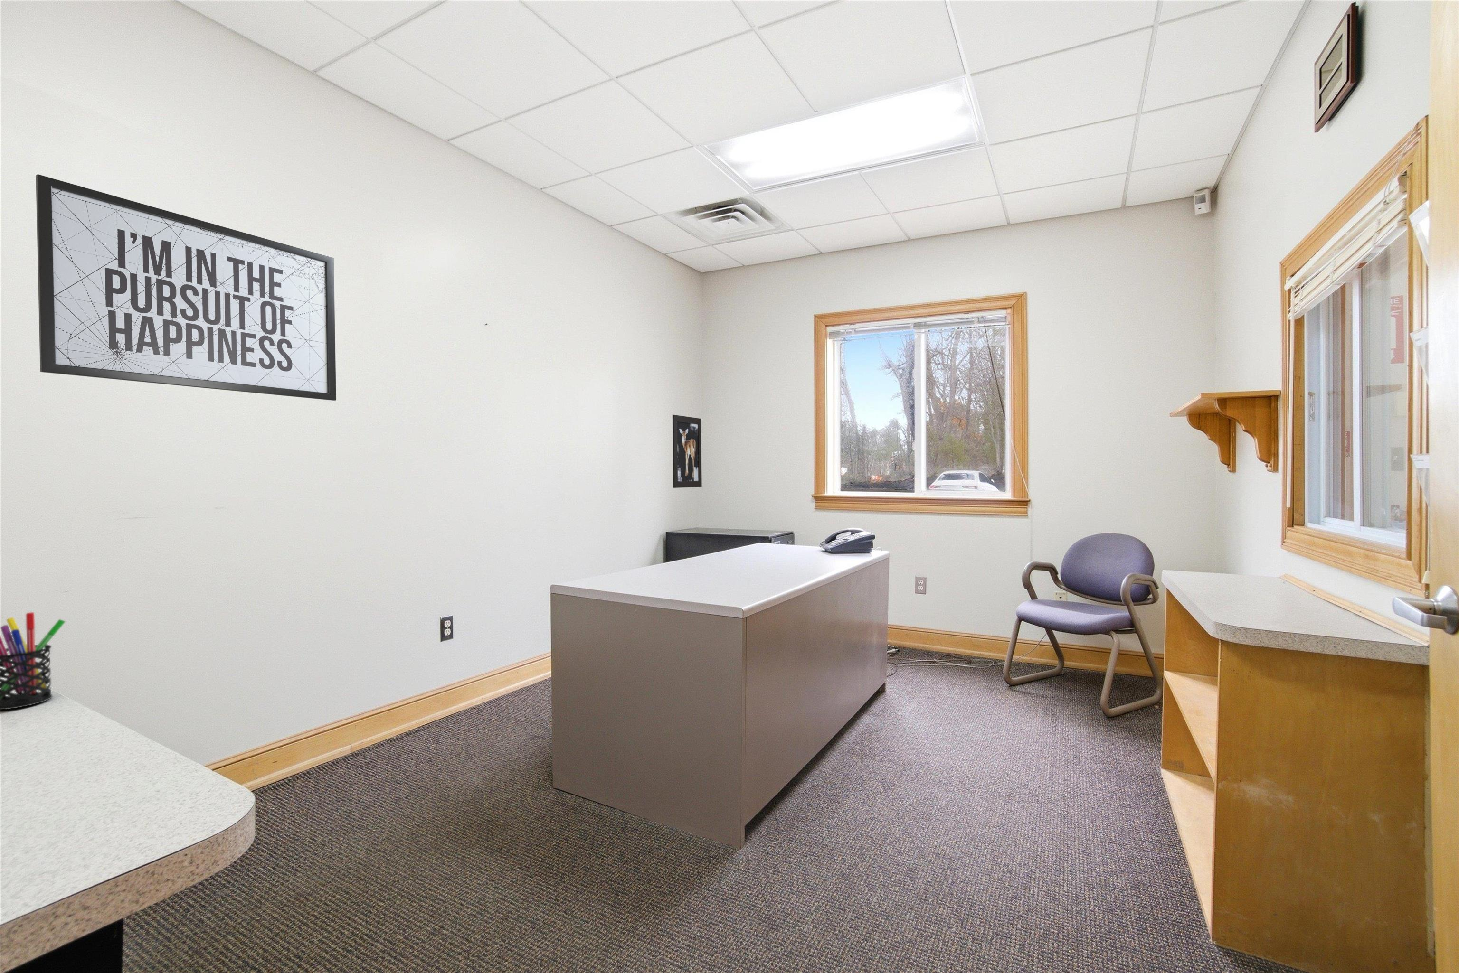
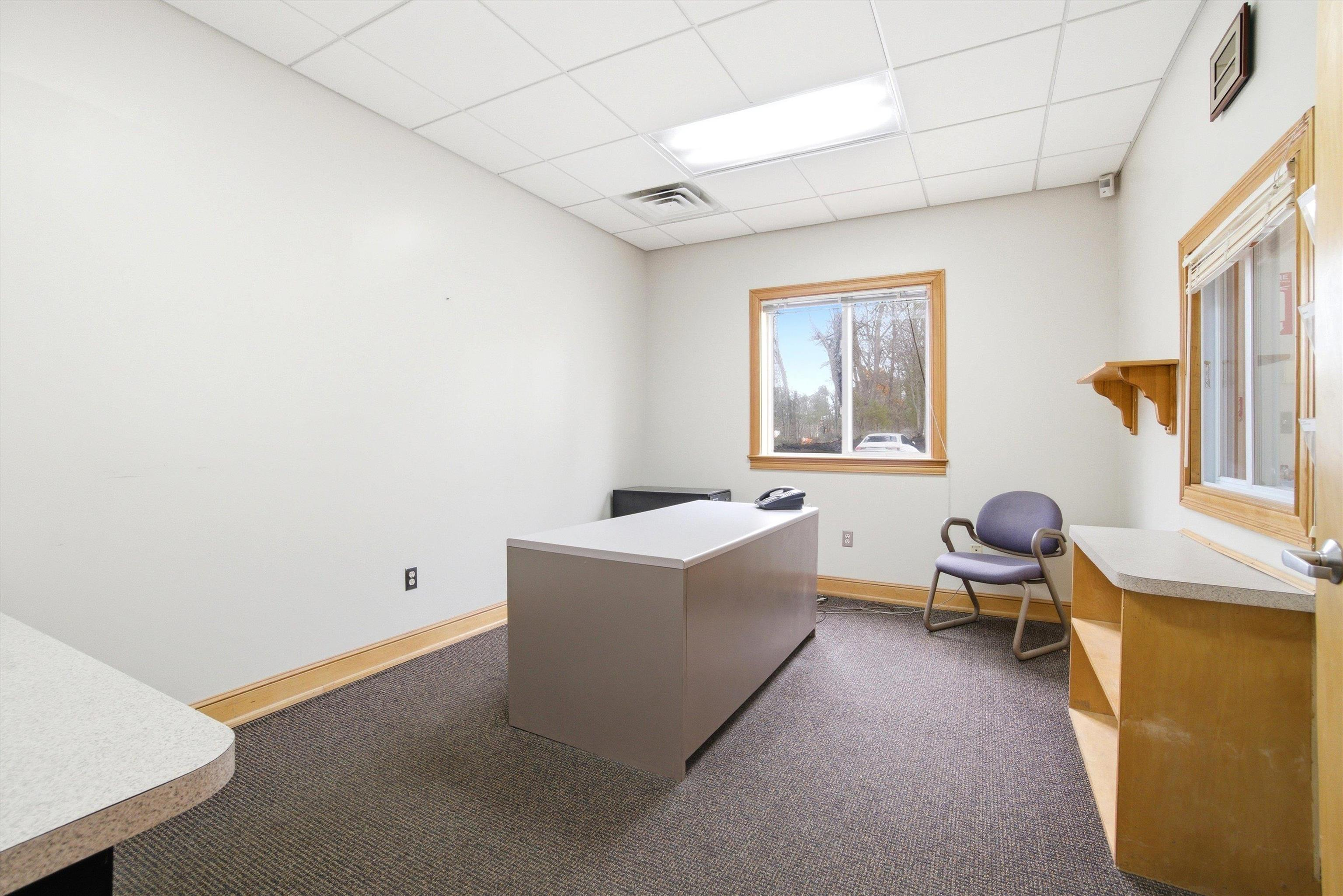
- pen holder [0,611,66,710]
- mirror [35,174,337,401]
- wall art [672,415,703,489]
